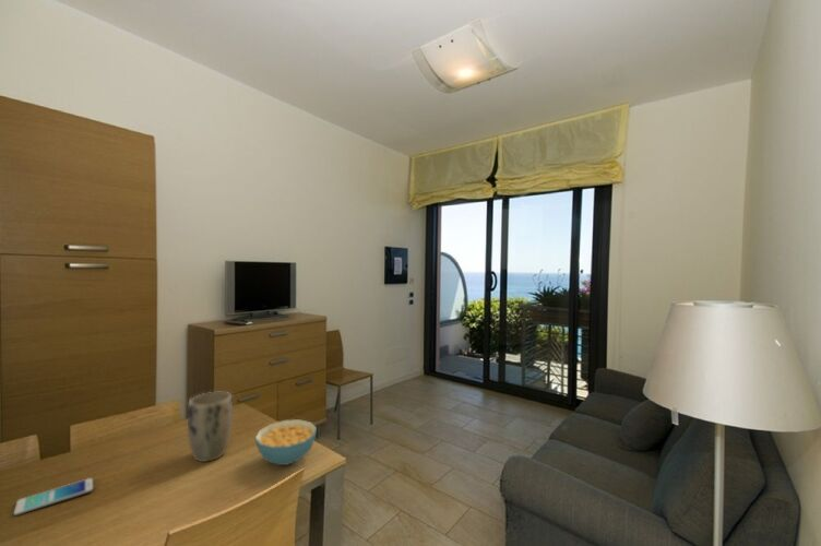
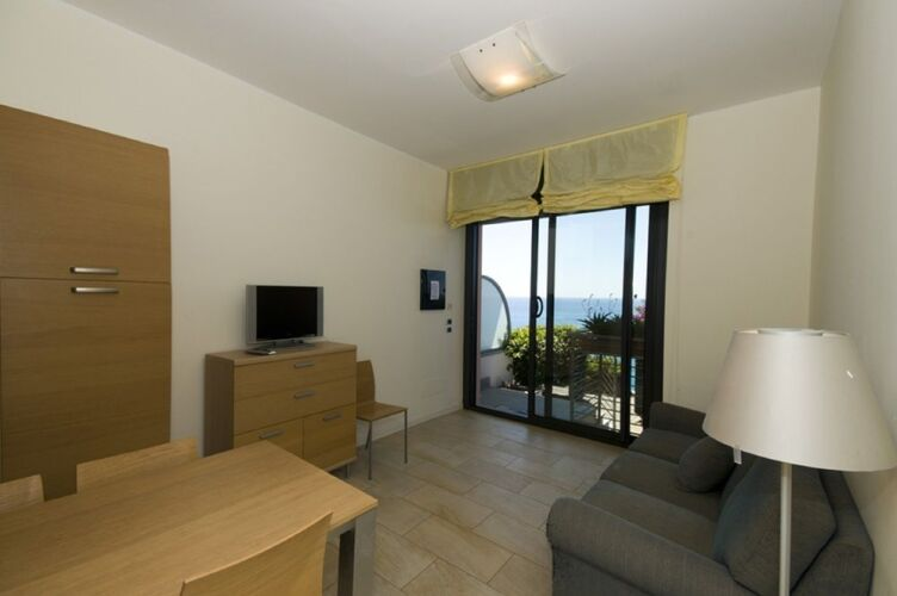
- plant pot [187,391,234,463]
- cereal bowl [254,418,318,466]
- smartphone [13,477,94,518]
